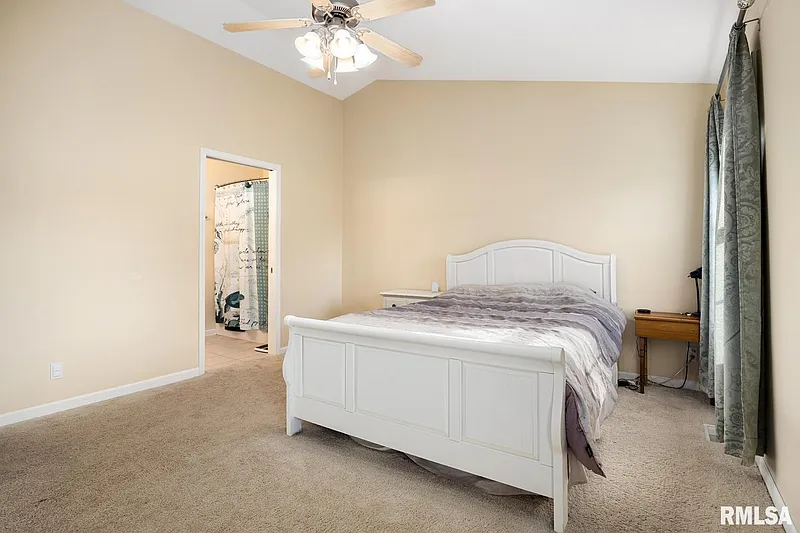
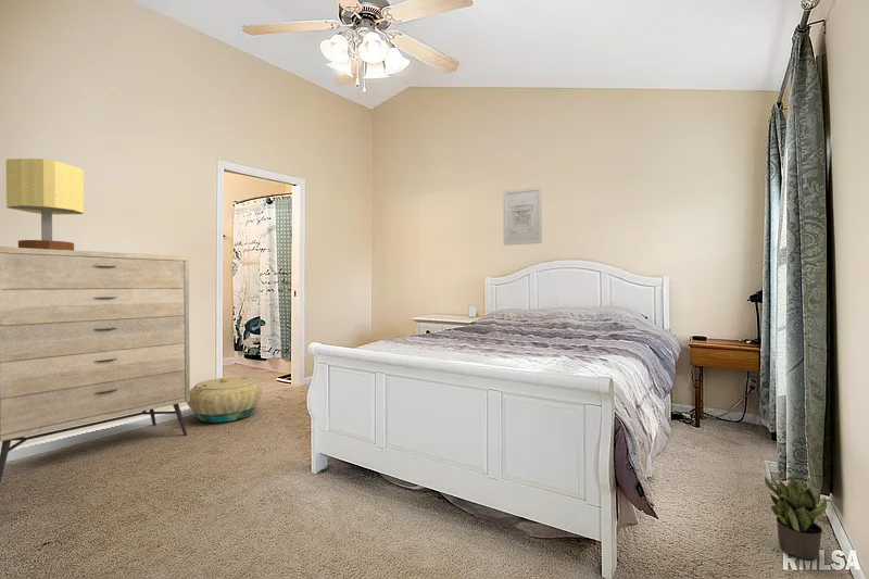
+ wall art [502,186,543,247]
+ table lamp [5,158,85,251]
+ potted plant [764,475,832,561]
+ basket [186,376,264,424]
+ dresser [0,246,191,483]
